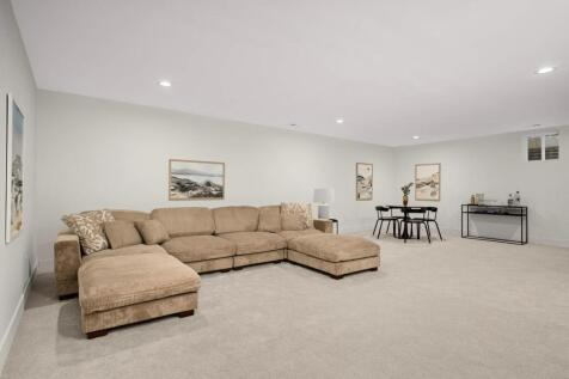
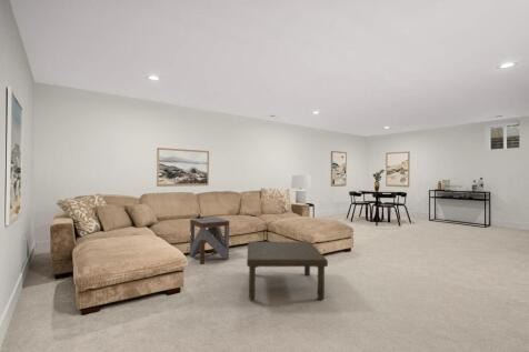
+ side table [189,217,230,265]
+ coffee table [246,241,329,301]
